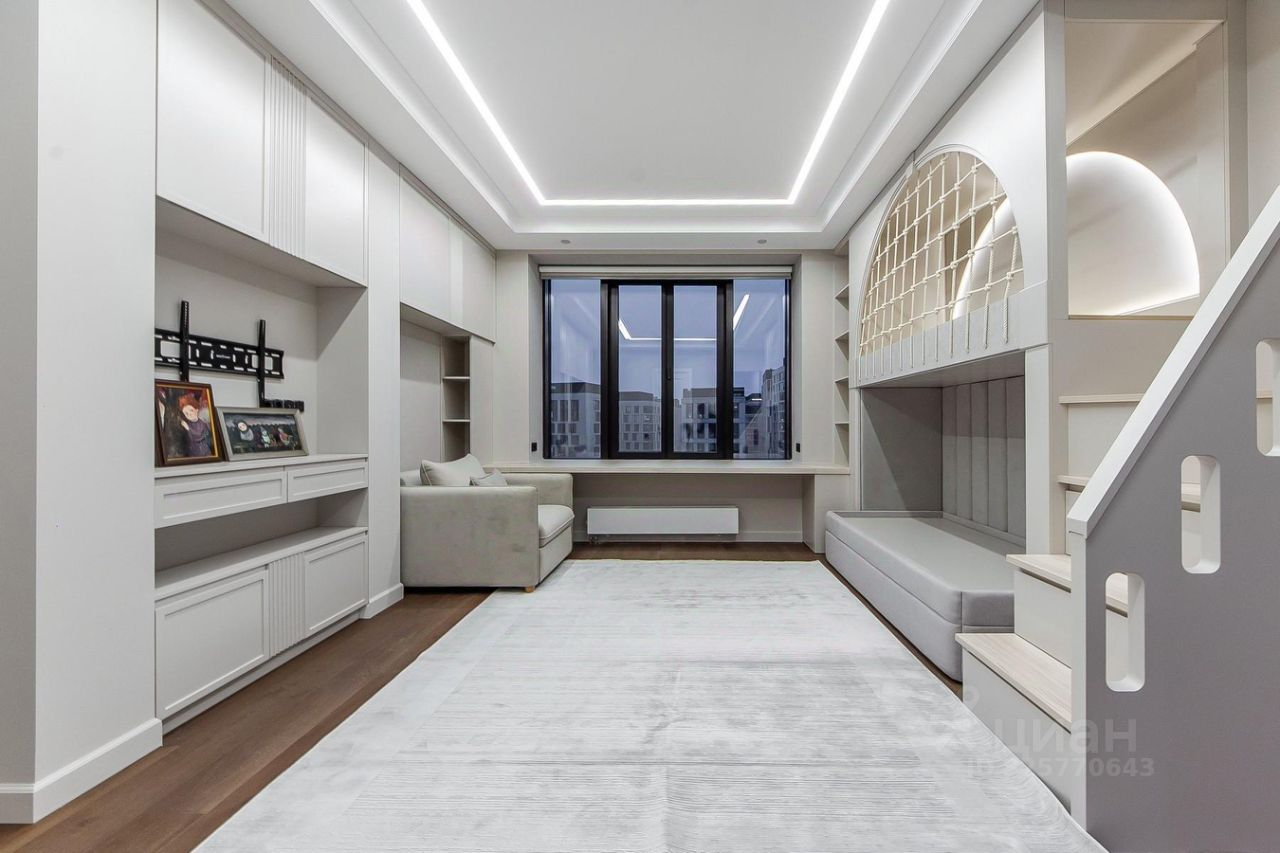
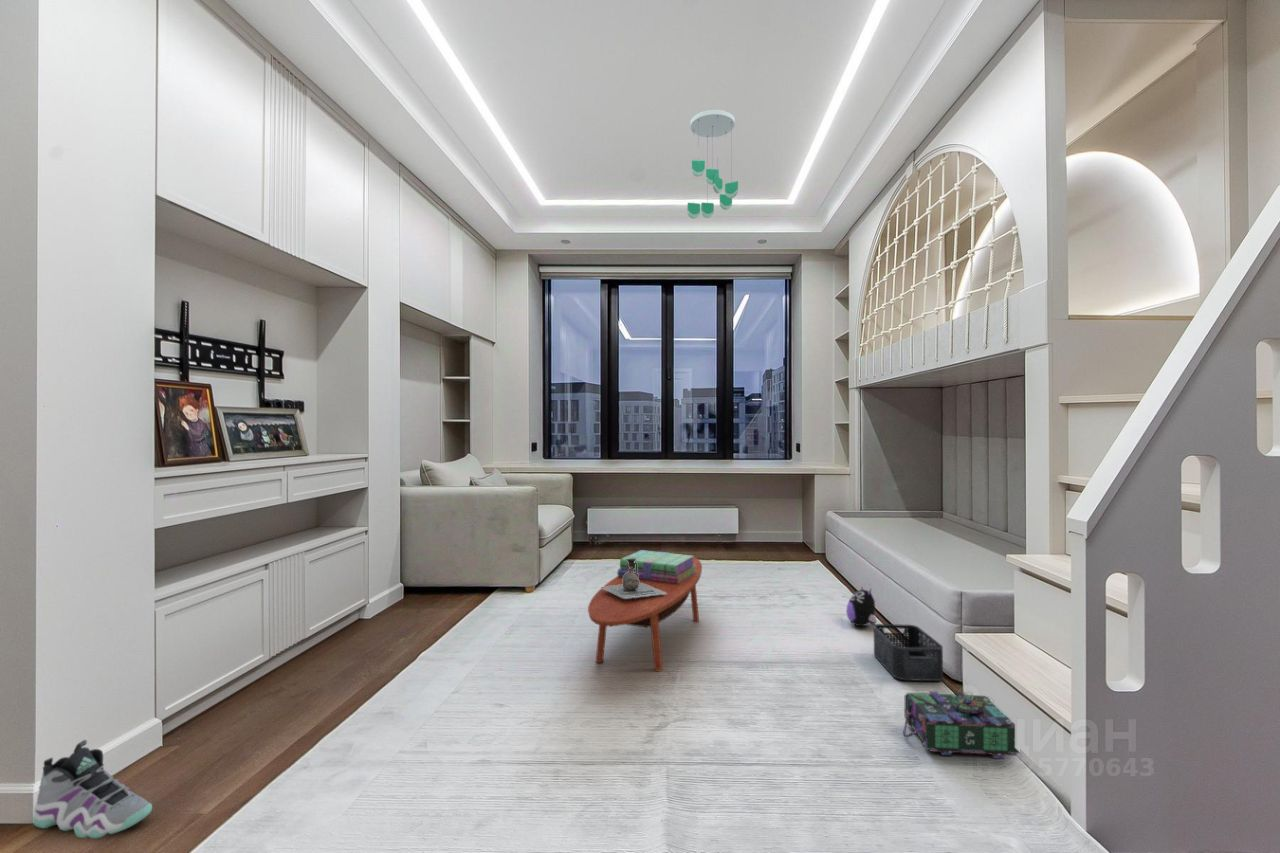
+ stack of books [616,549,696,584]
+ plush toy [845,587,877,627]
+ coffee table [587,556,703,673]
+ backpack [902,690,1021,760]
+ sneaker [32,739,153,839]
+ decorative vase [600,558,667,598]
+ ceiling mobile [687,109,739,220]
+ storage bin [873,623,944,682]
